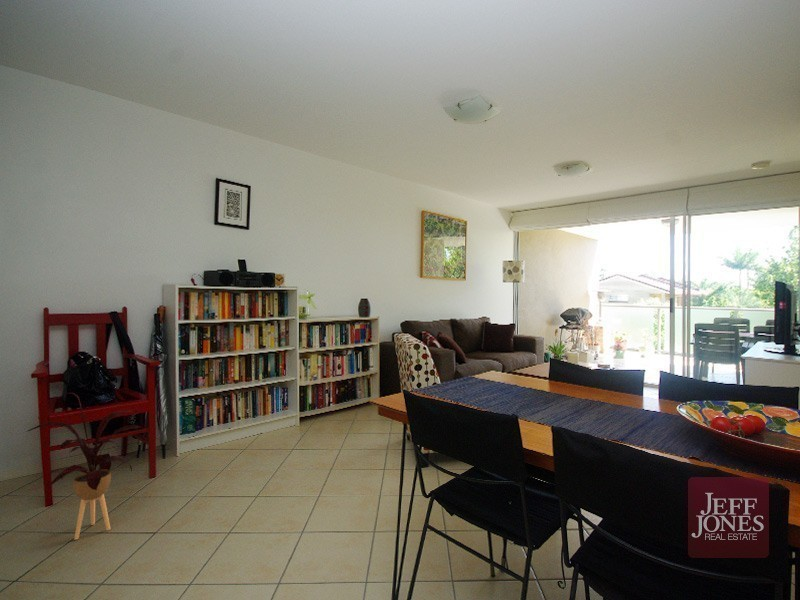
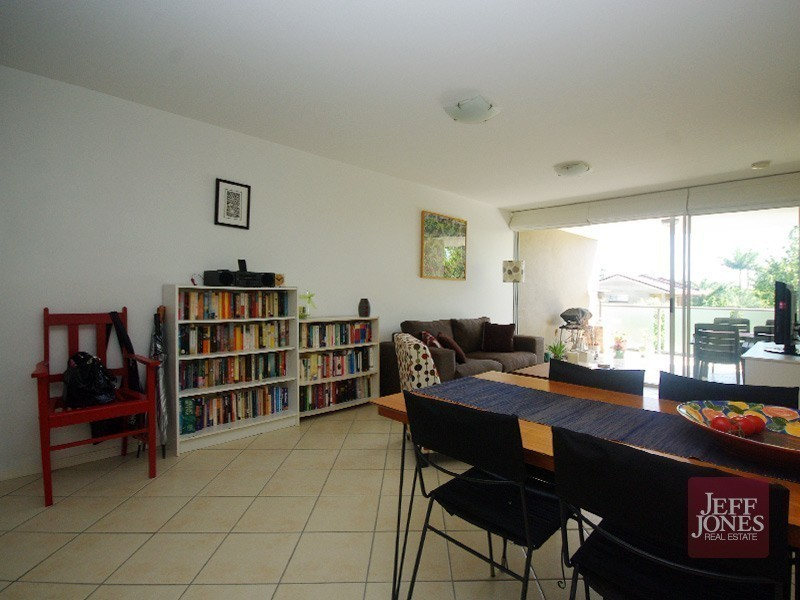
- house plant [26,392,144,540]
